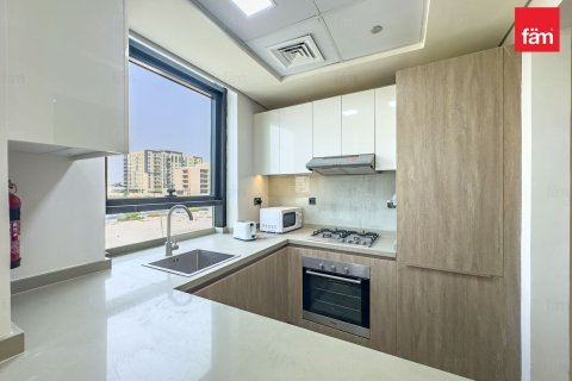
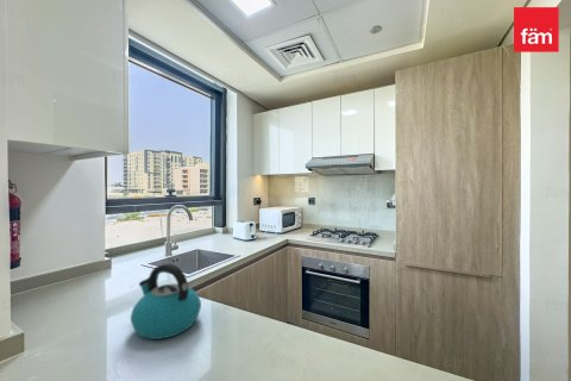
+ kettle [130,262,202,341]
